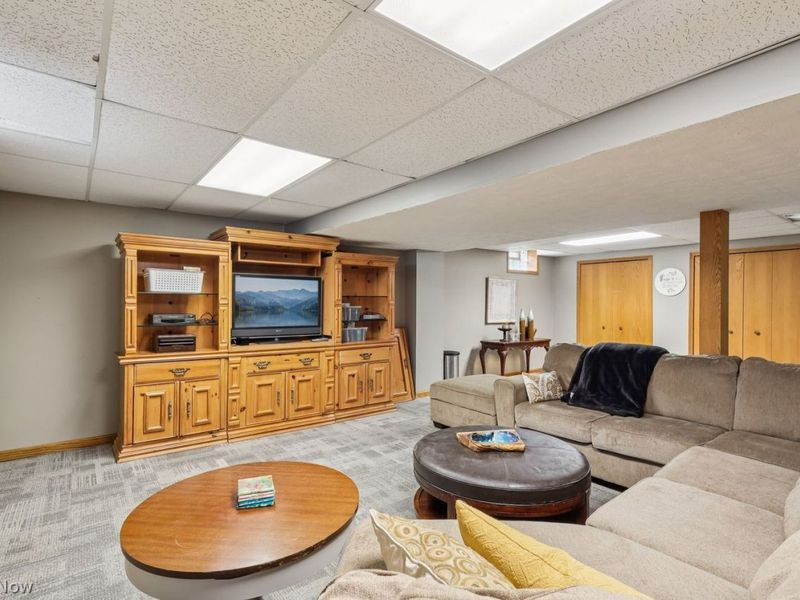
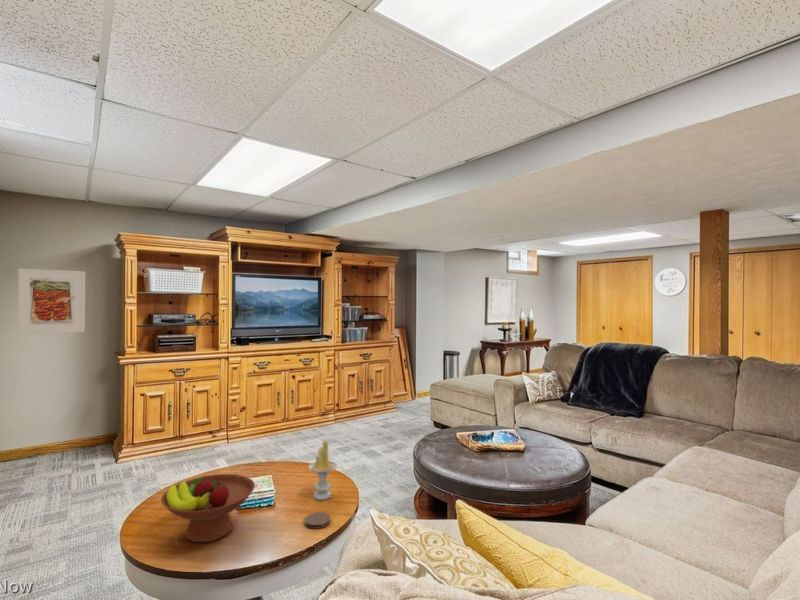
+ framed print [17,268,86,335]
+ candle [307,439,338,501]
+ coaster [304,511,331,530]
+ fruit bowl [160,473,256,544]
